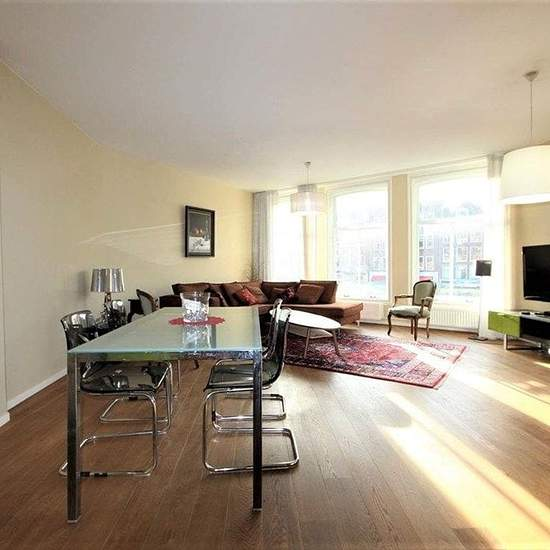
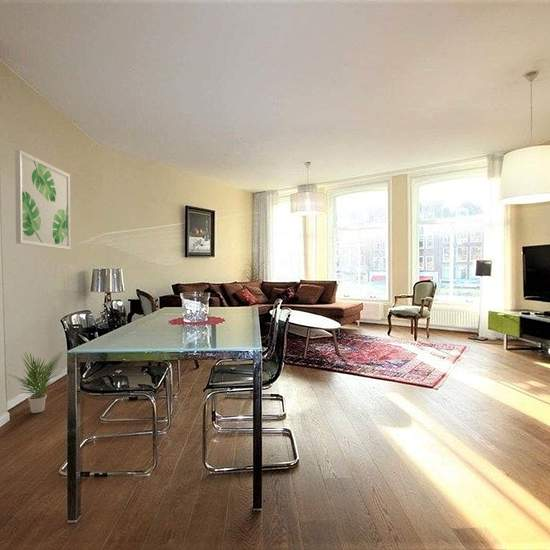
+ wall art [14,149,72,251]
+ potted plant [7,351,65,414]
